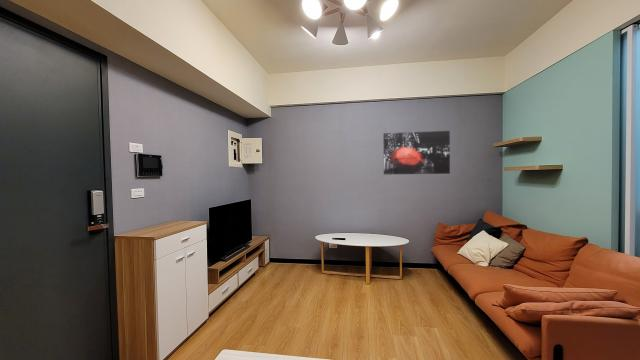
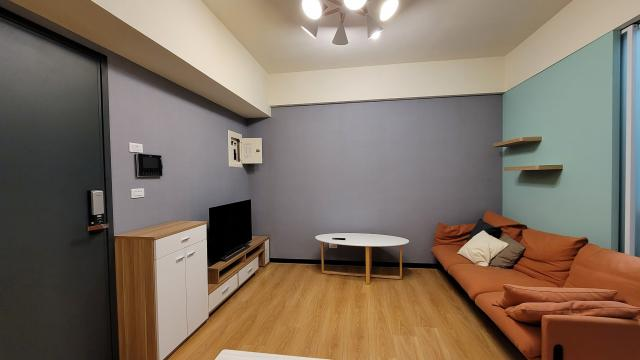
- wall art [382,130,451,175]
